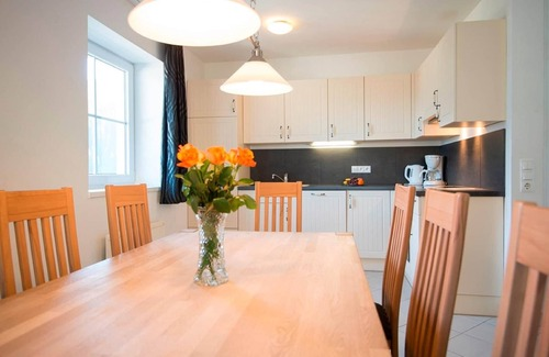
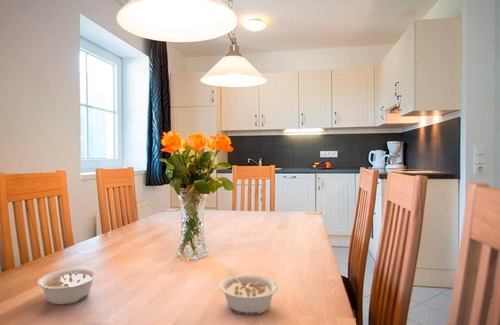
+ legume [218,267,279,316]
+ legume [36,267,99,305]
